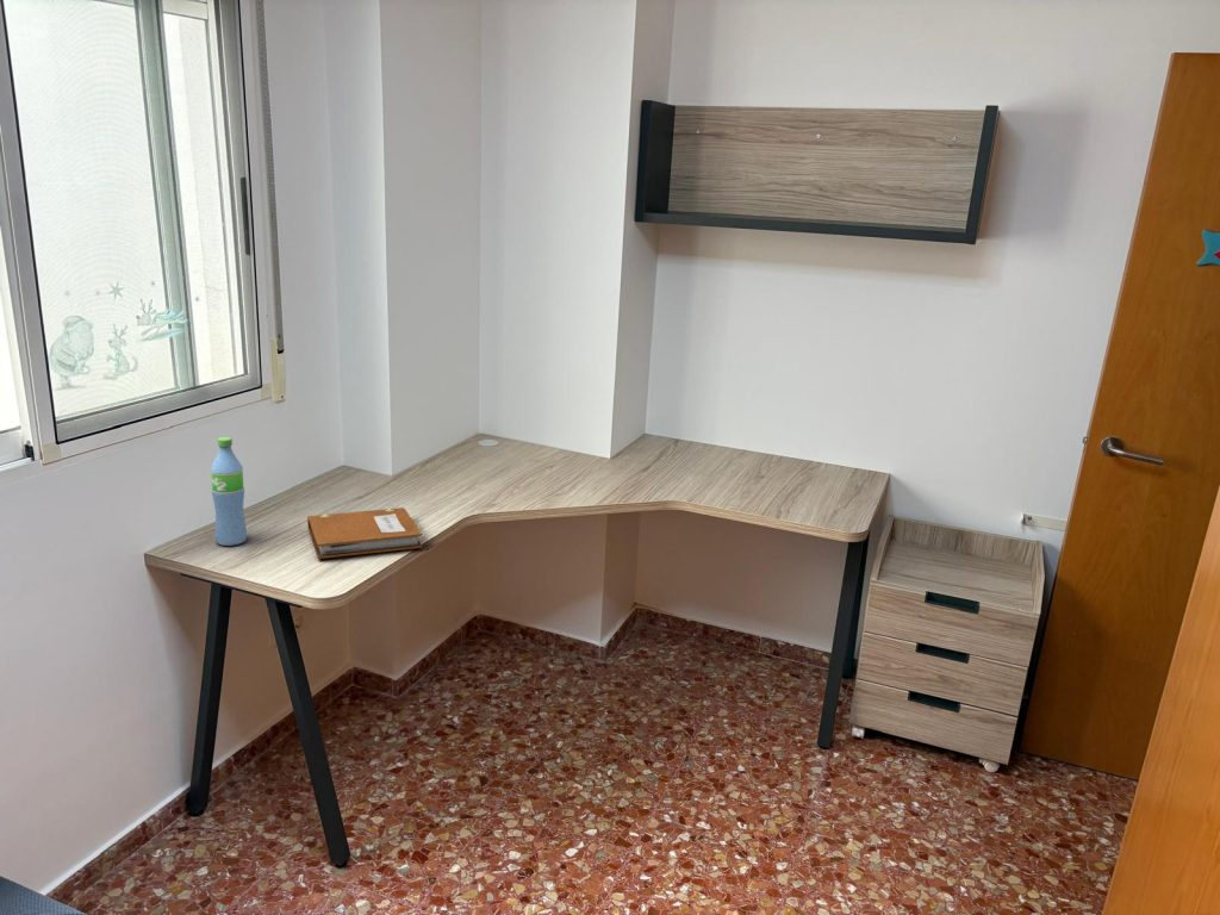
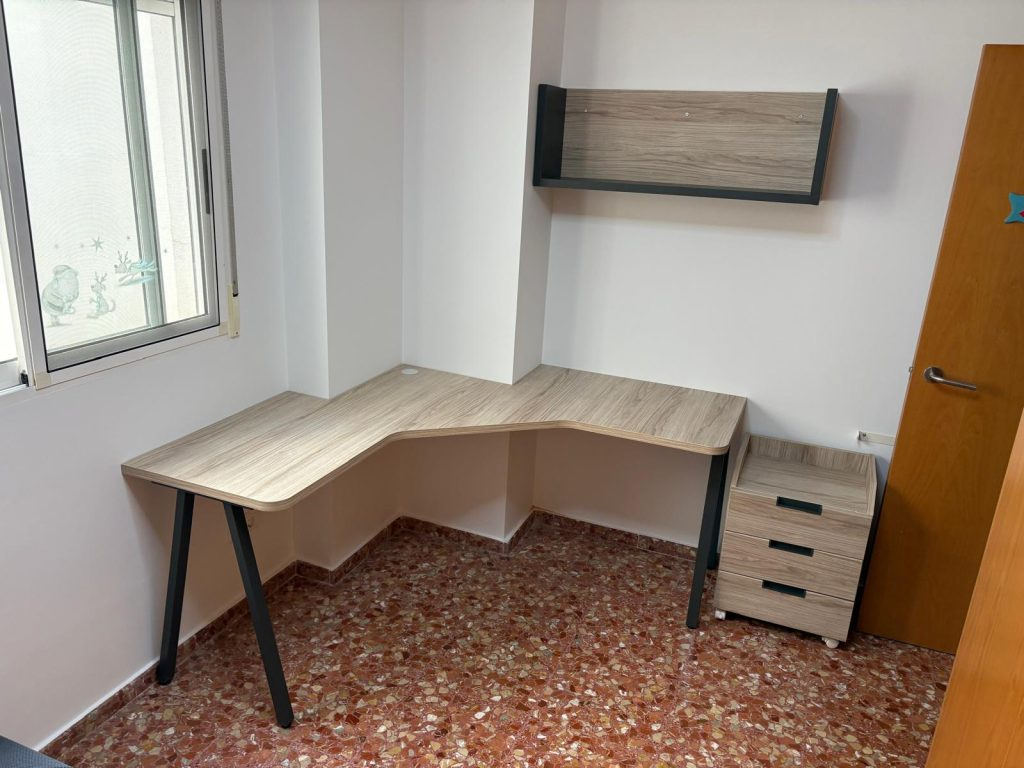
- water bottle [210,436,248,547]
- notebook [306,506,423,560]
